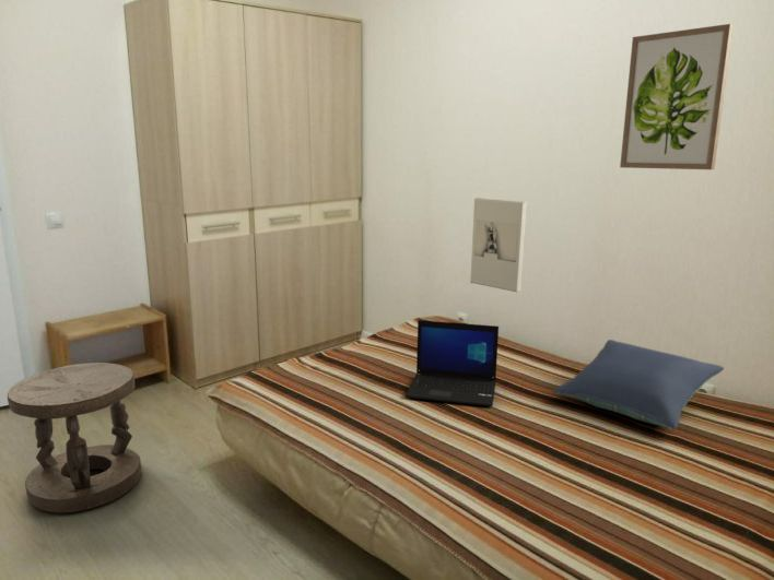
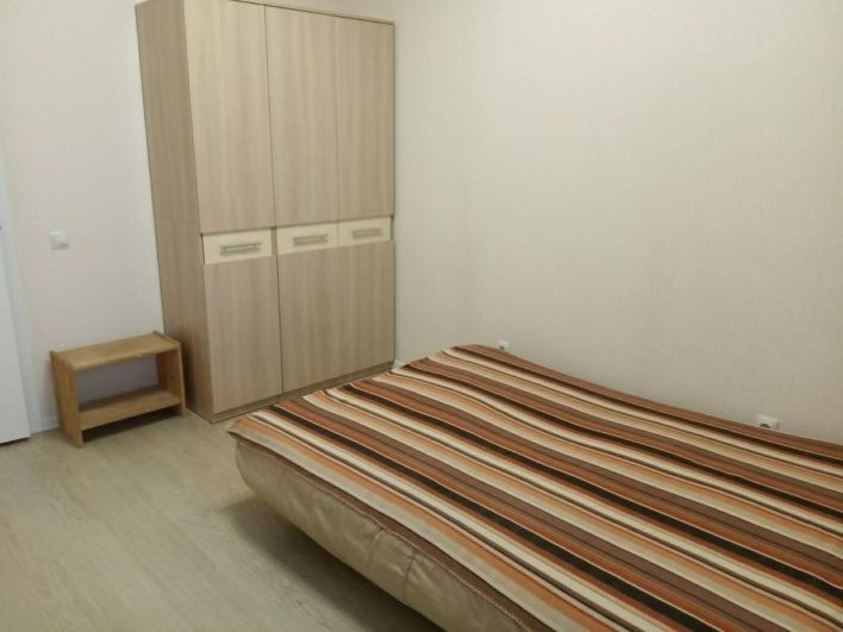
- pillow [552,339,725,430]
- stool [7,362,142,513]
- wall sculpture [469,197,528,294]
- wall art [619,23,735,170]
- laptop [404,319,500,407]
